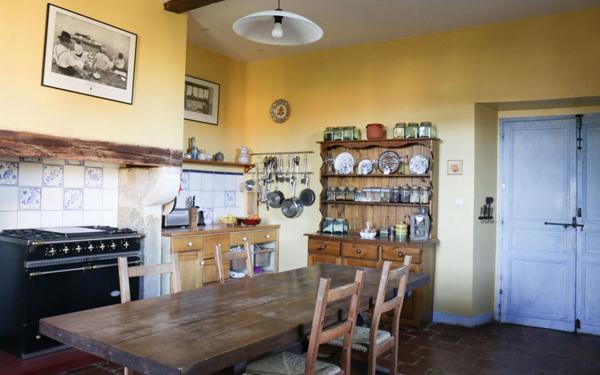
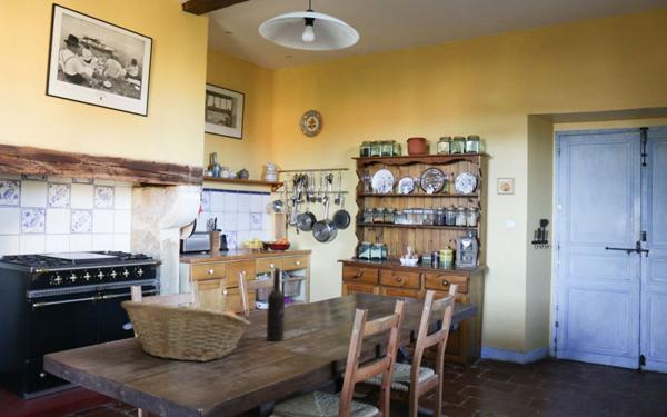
+ fruit basket [120,299,252,363]
+ wine bottle [266,267,286,341]
